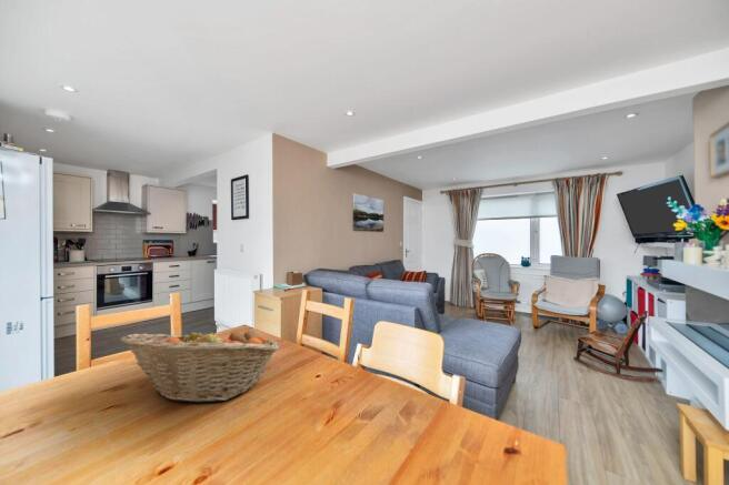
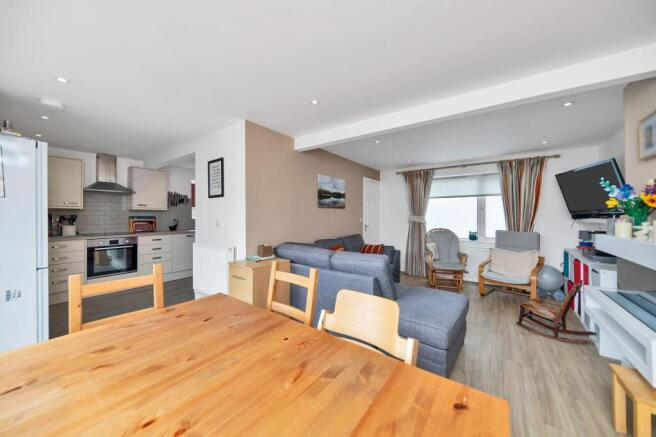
- fruit basket [119,324,280,404]
